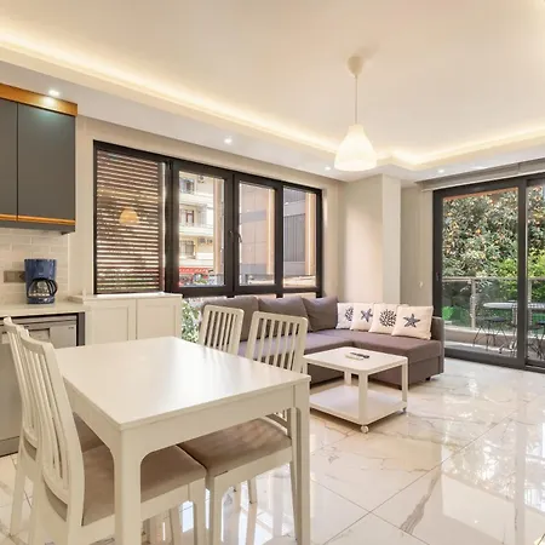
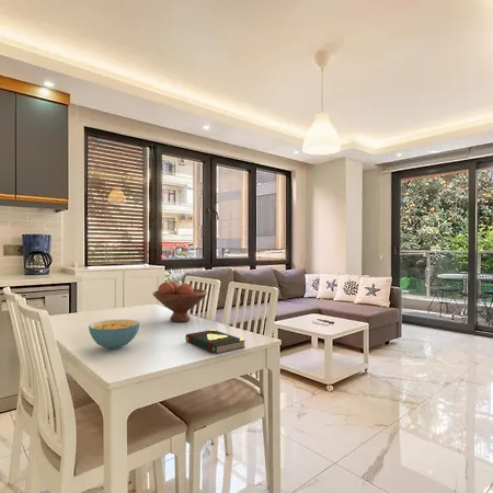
+ book [184,329,246,355]
+ cereal bowl [88,319,140,351]
+ fruit bowl [152,280,208,323]
